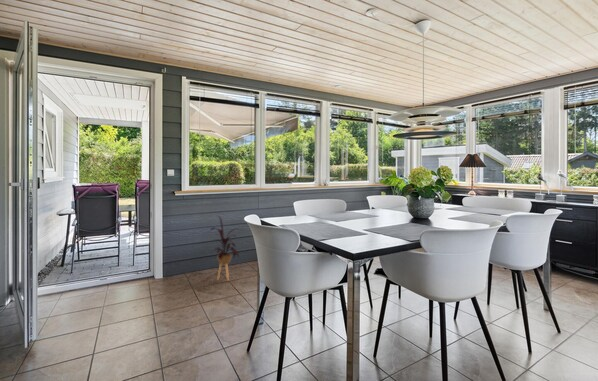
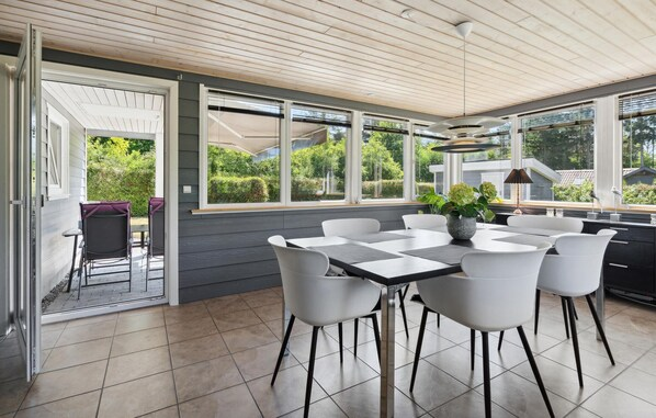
- house plant [209,215,244,282]
